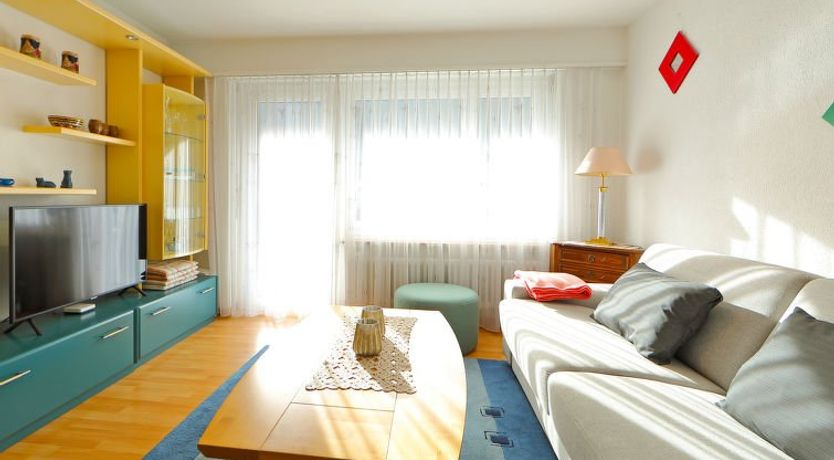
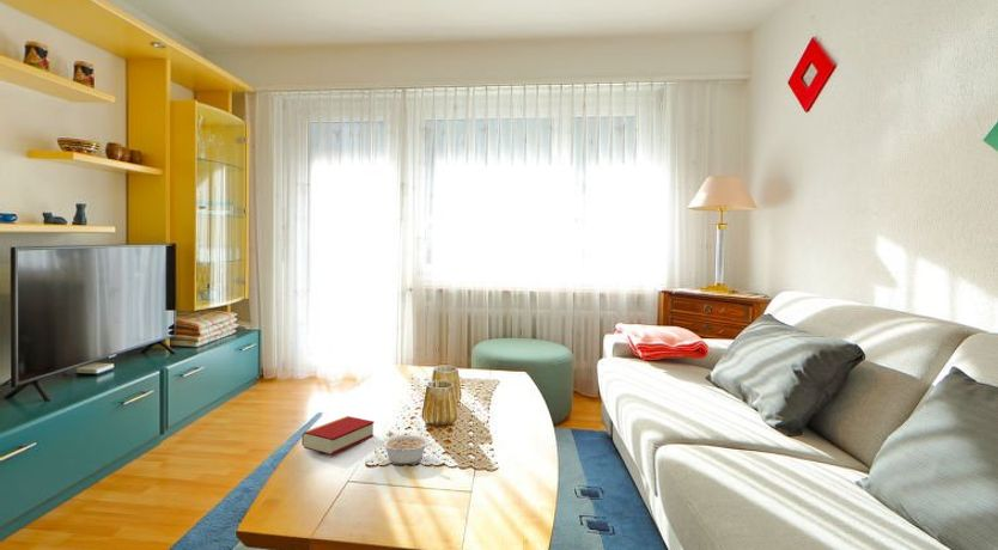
+ book [300,415,376,457]
+ legume [381,434,431,465]
